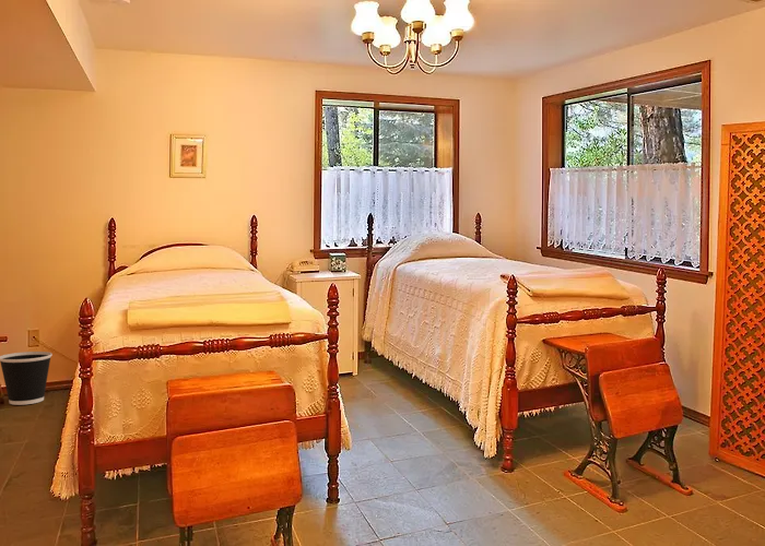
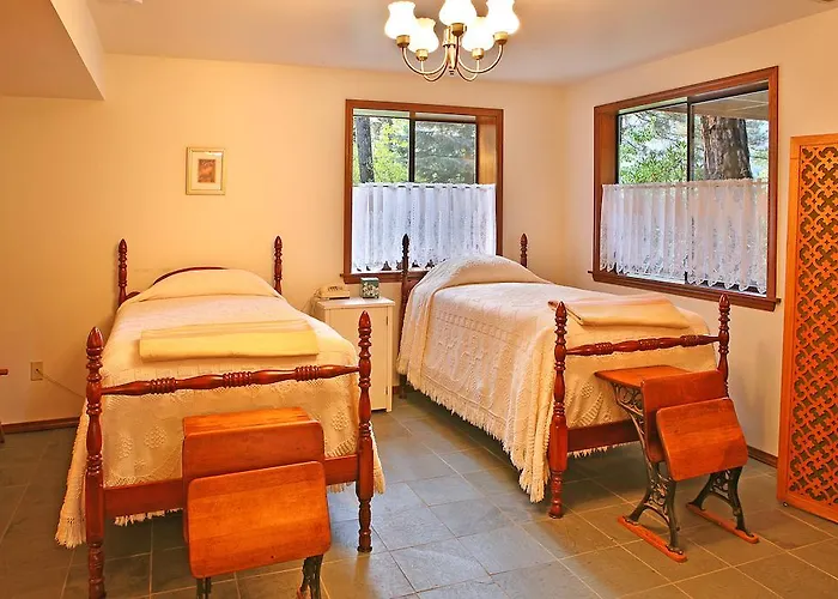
- wastebasket [0,351,54,406]
